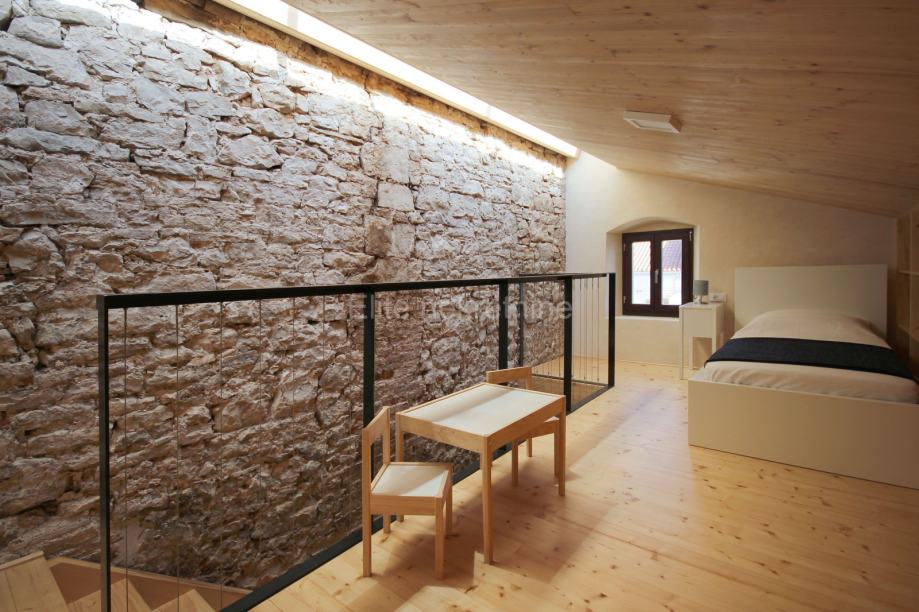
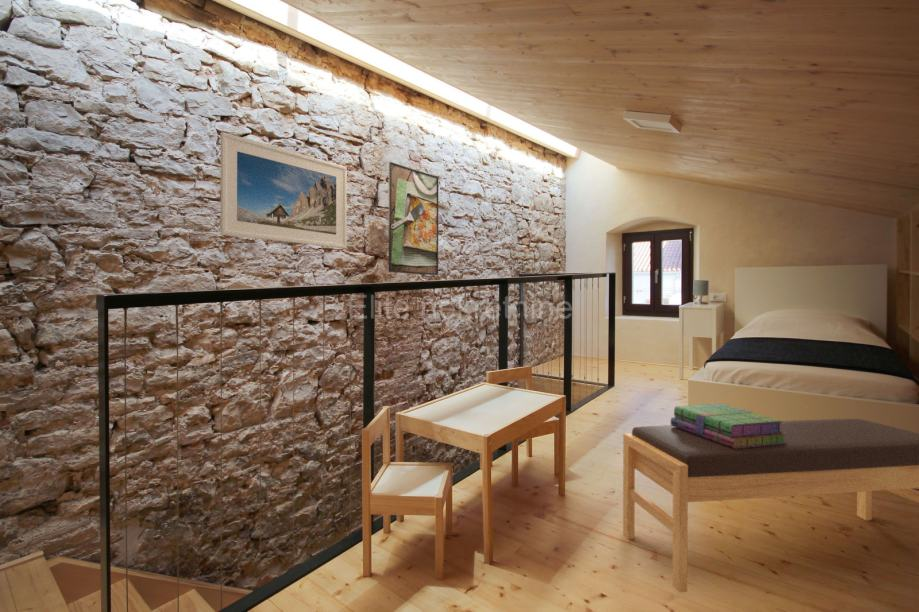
+ bench [622,418,919,593]
+ stack of books [670,403,787,449]
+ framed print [220,131,348,249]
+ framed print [388,161,439,276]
